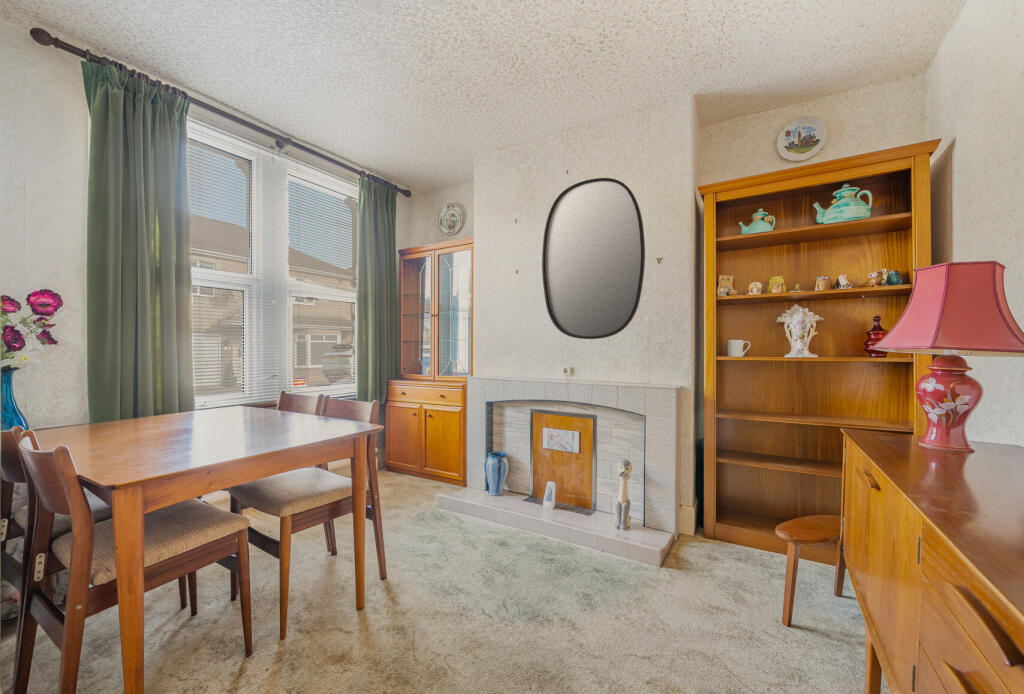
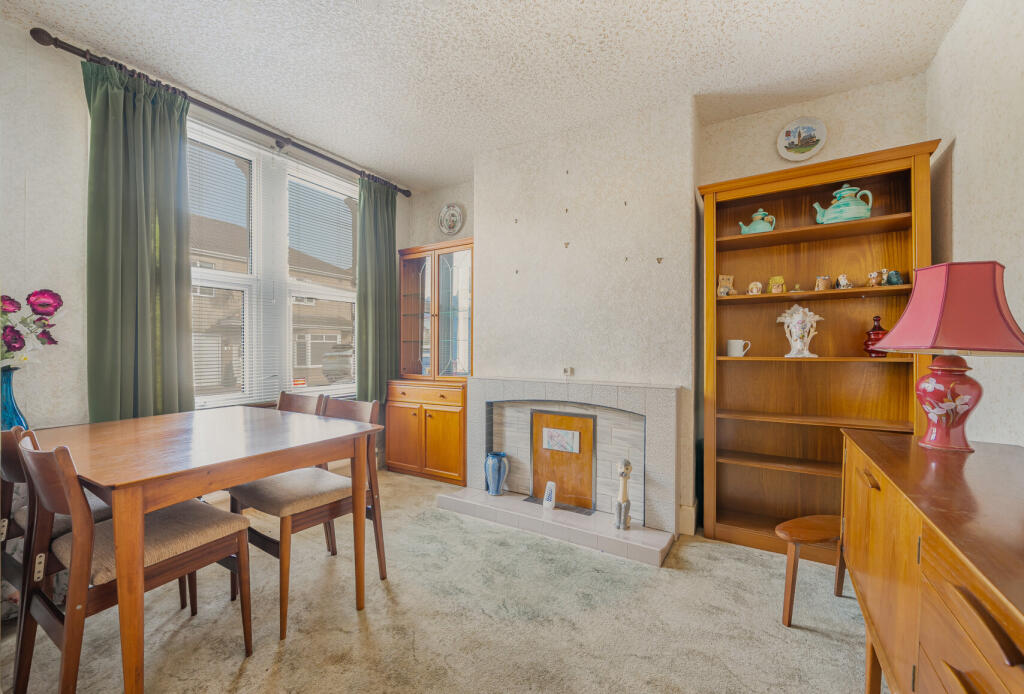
- home mirror [541,177,646,340]
